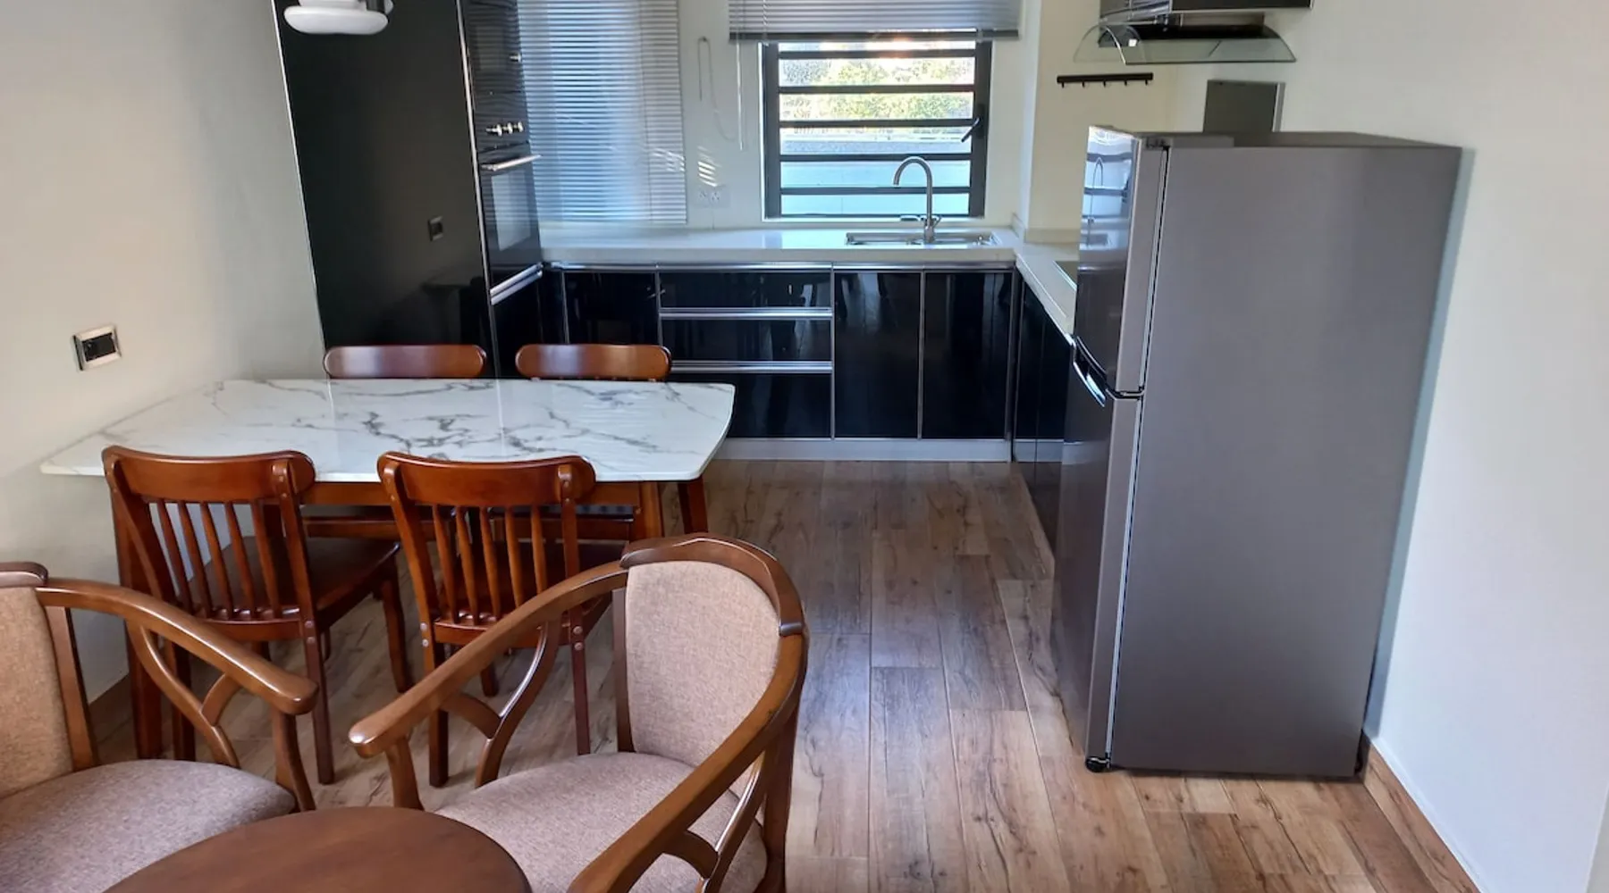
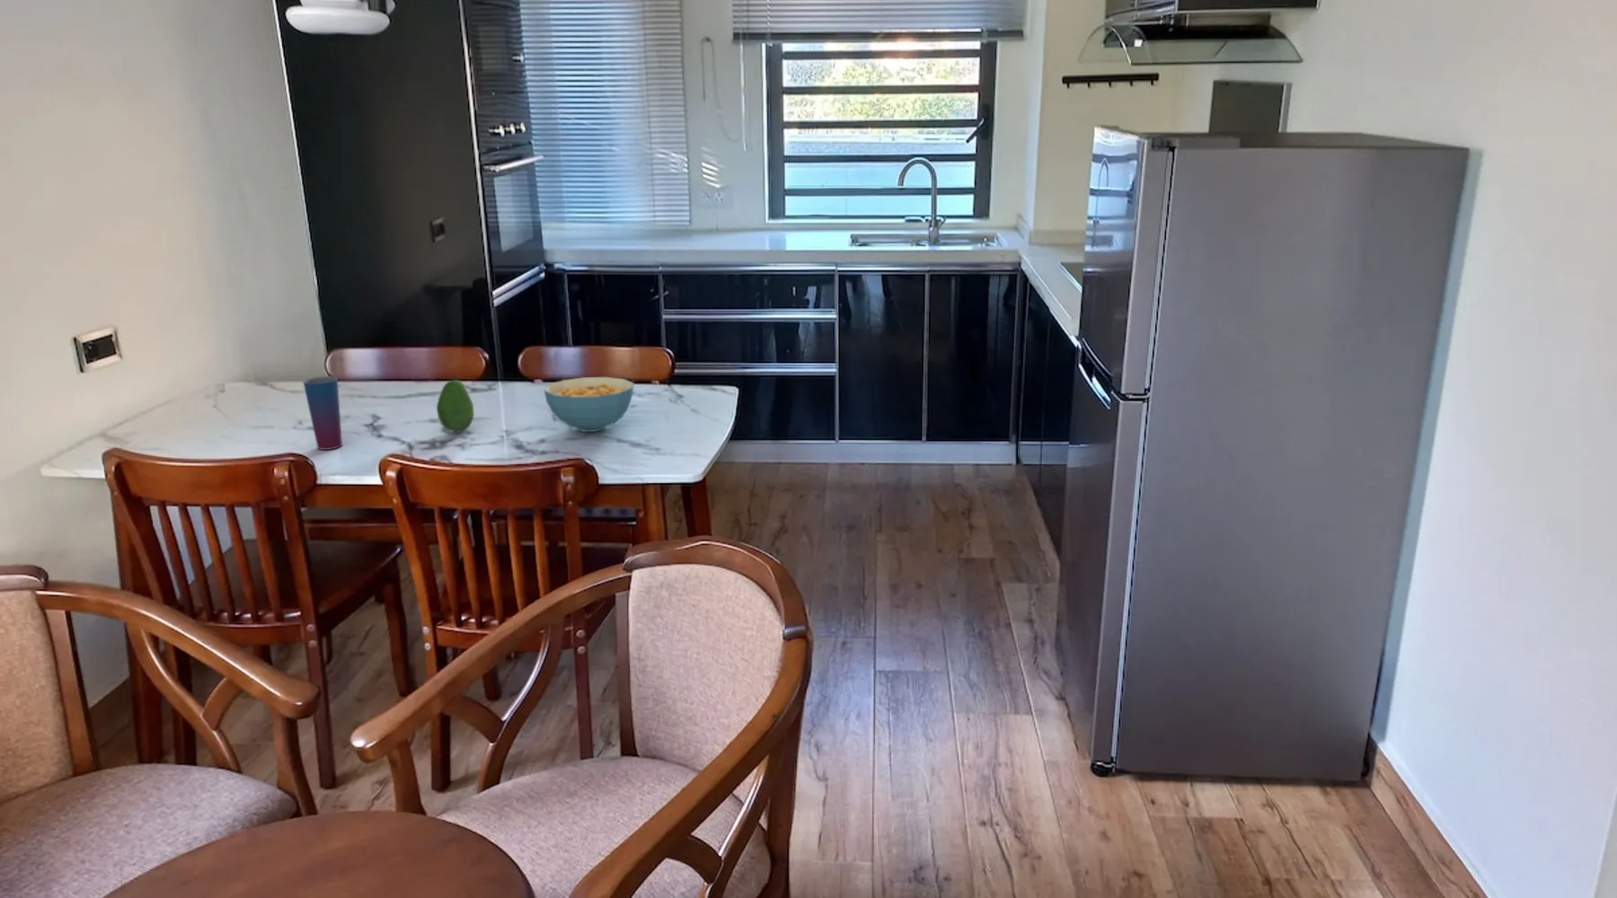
+ cereal bowl [543,376,634,432]
+ cup [302,375,343,451]
+ fruit [436,379,476,432]
